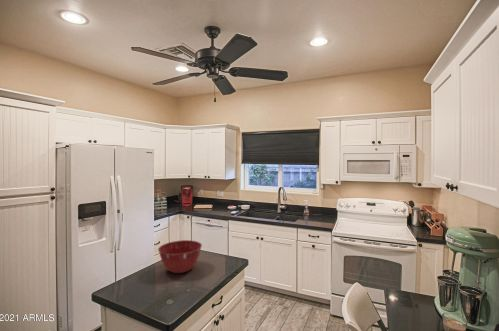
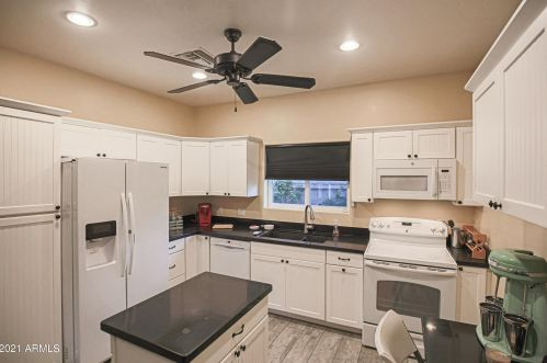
- mixing bowl [157,239,203,274]
